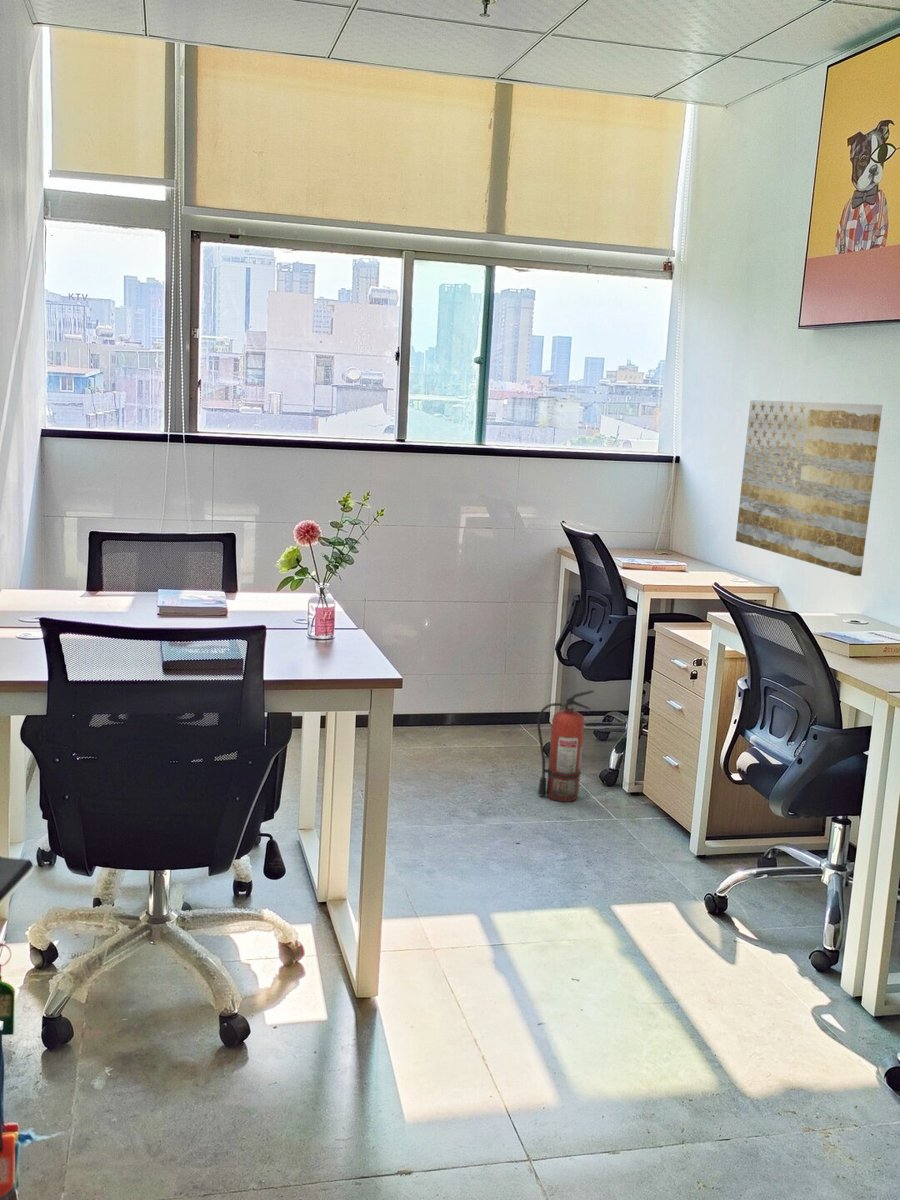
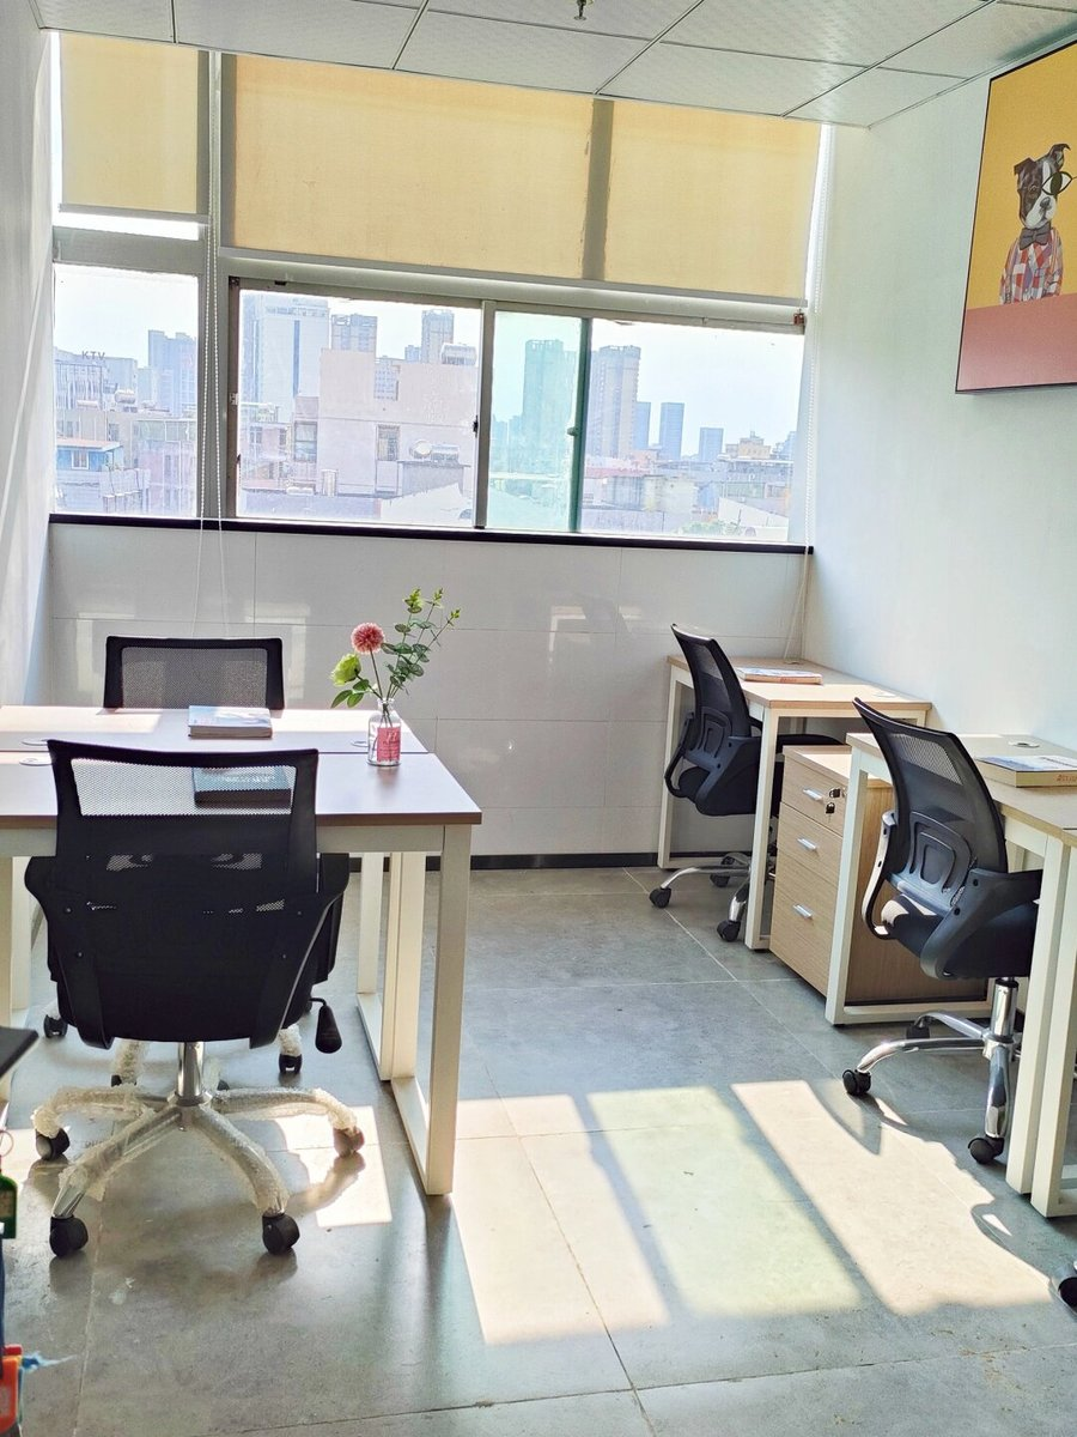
- fire extinguisher [536,689,595,803]
- wall art [735,399,883,577]
